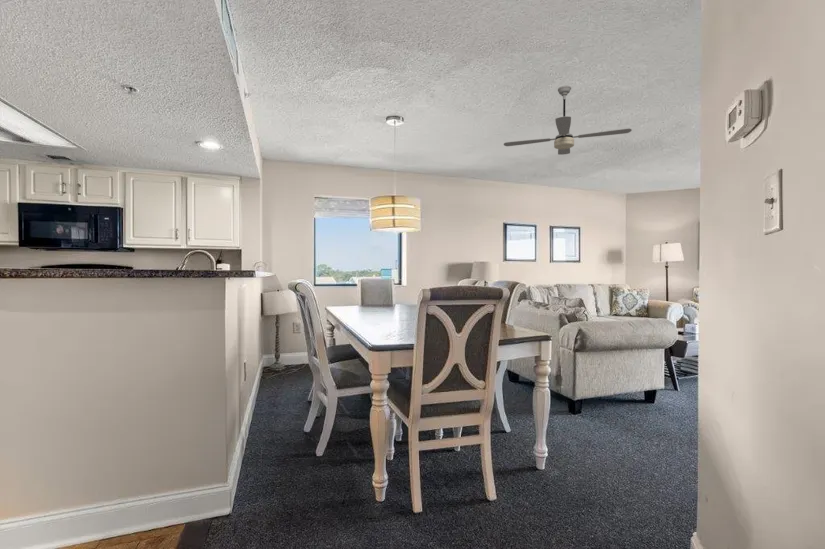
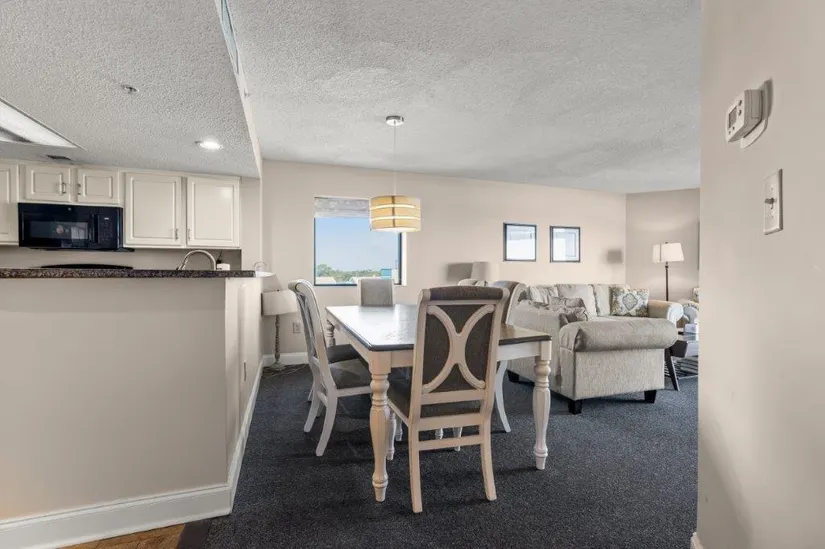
- ceiling fan [503,84,633,156]
